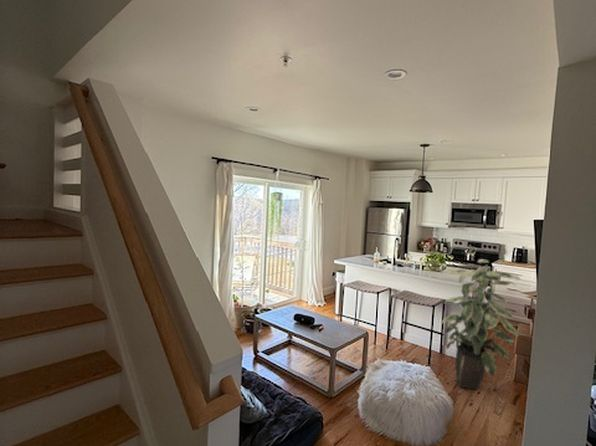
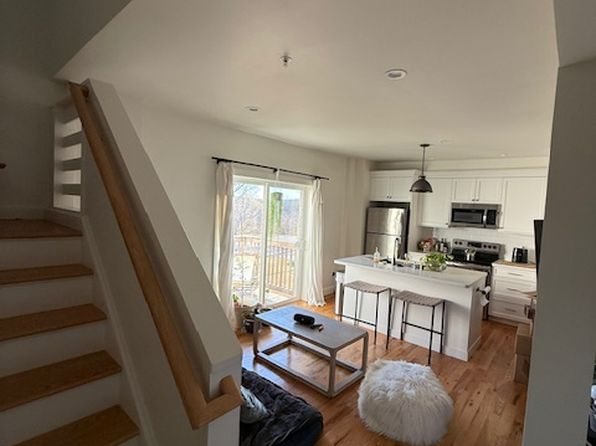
- indoor plant [440,258,522,391]
